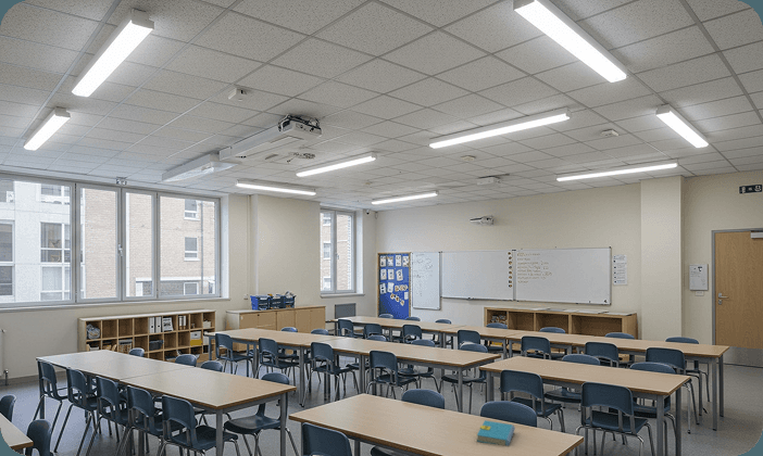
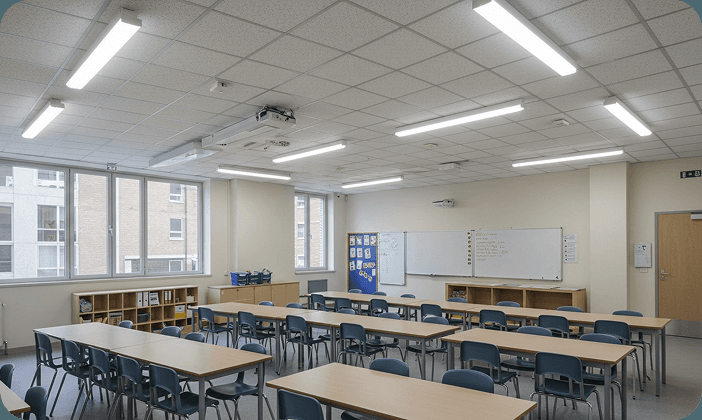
- book [476,419,516,447]
